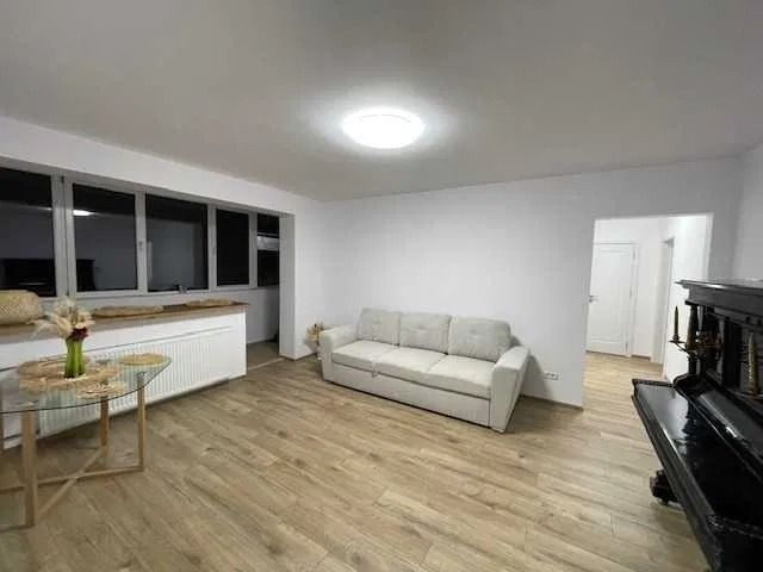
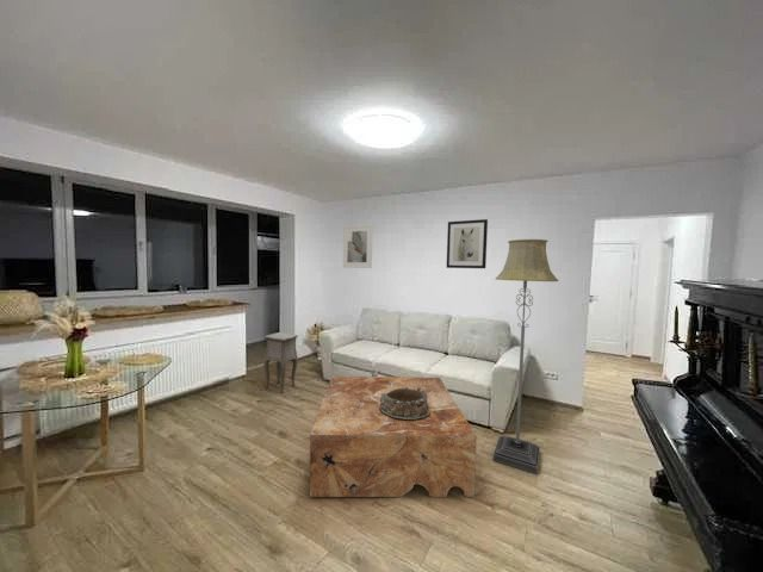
+ coffee table [309,375,478,498]
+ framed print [342,224,374,269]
+ floor lamp [492,238,559,475]
+ side table [260,331,299,394]
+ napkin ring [379,387,430,421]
+ wall art [446,218,489,269]
